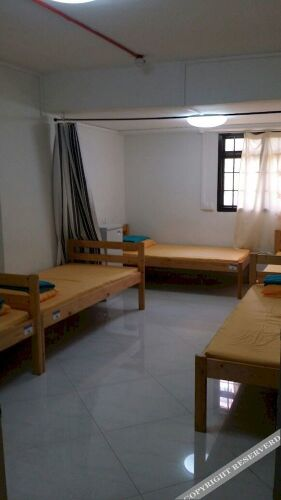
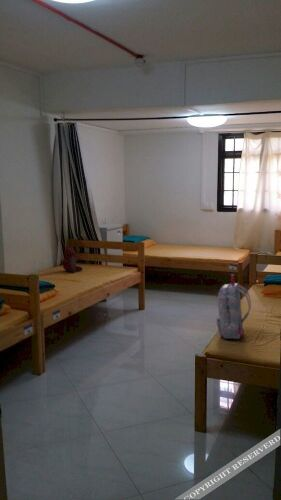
+ teddy bear [61,244,84,273]
+ backpack [216,273,252,340]
